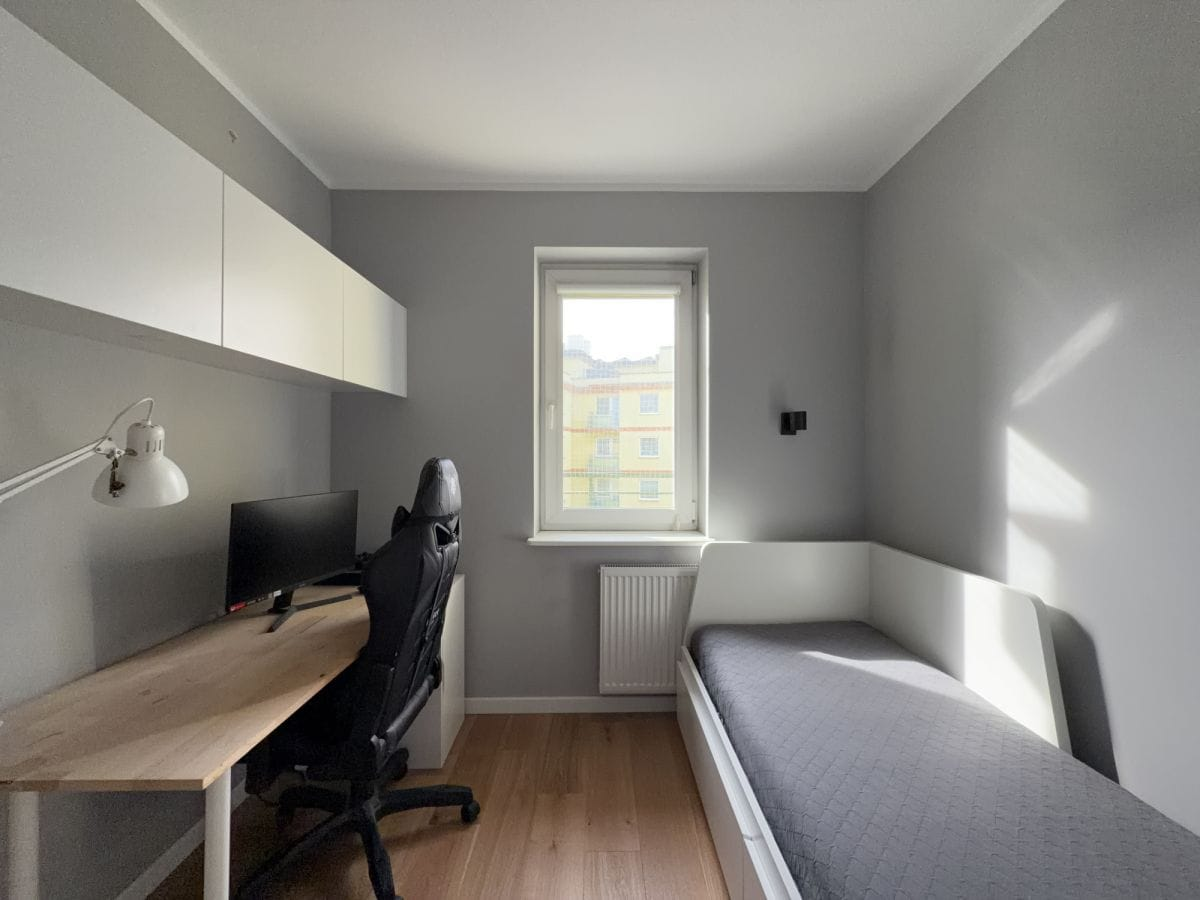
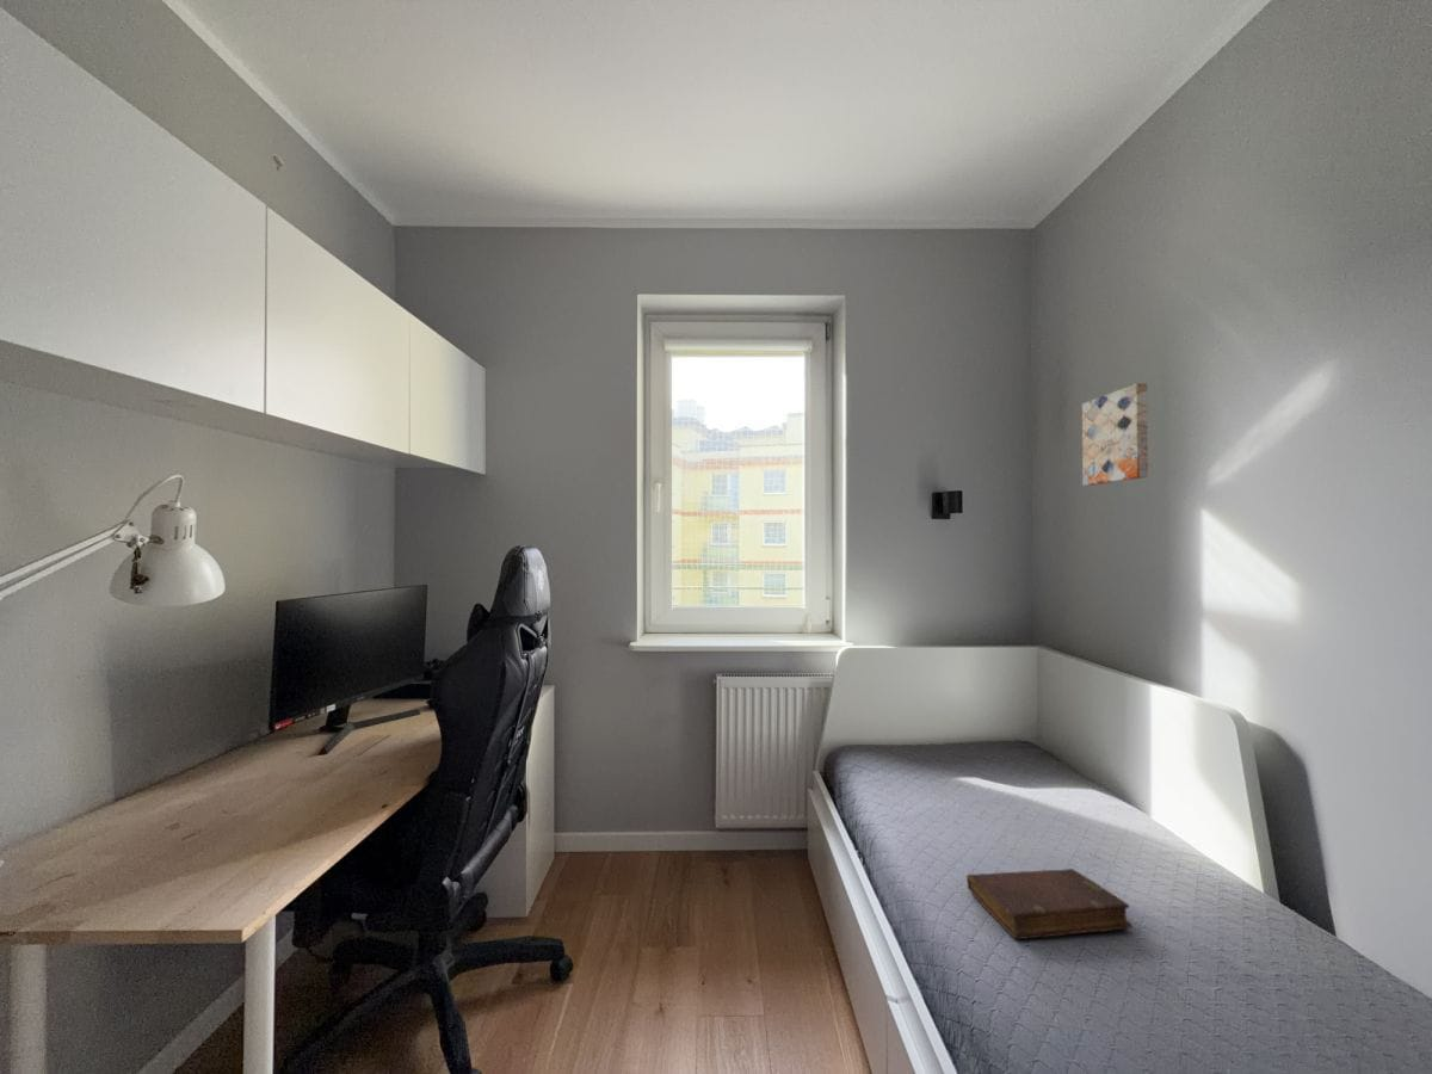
+ diary [965,868,1134,940]
+ wall art [1081,382,1149,487]
